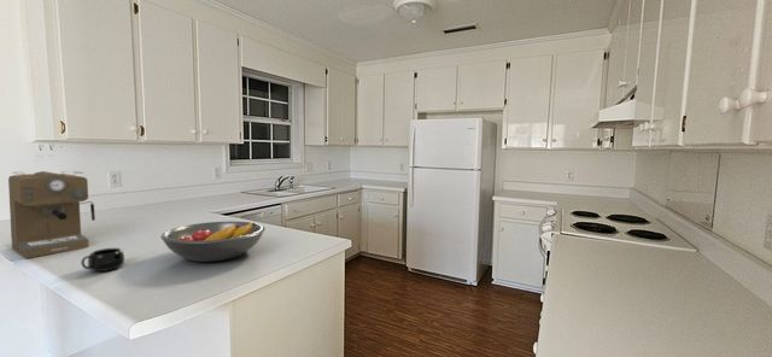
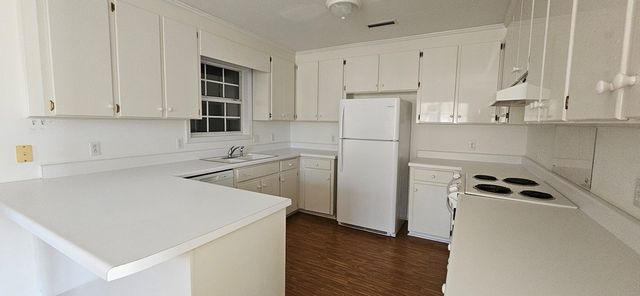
- mug [80,247,125,273]
- fruit bowl [159,221,267,263]
- coffee maker [7,170,96,259]
